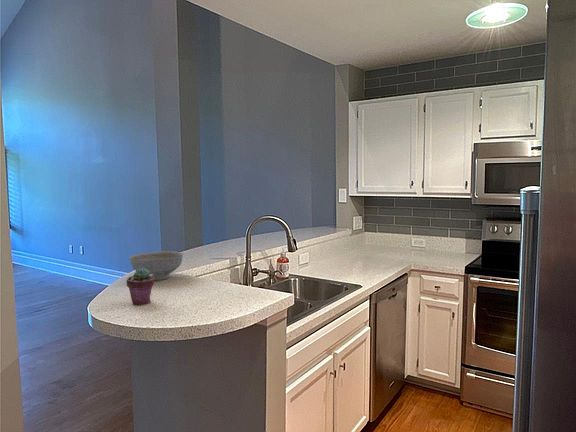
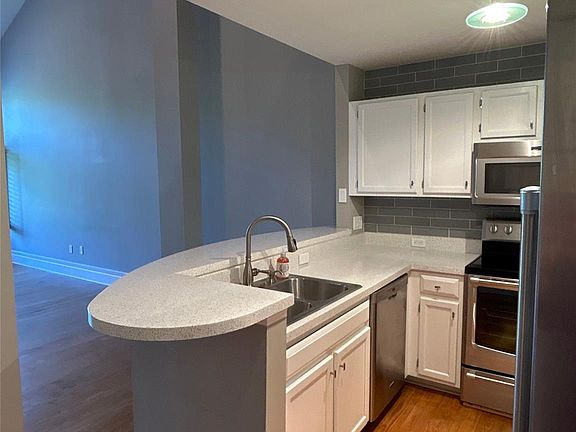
- potted succulent [126,268,155,305]
- decorative bowl [128,250,184,281]
